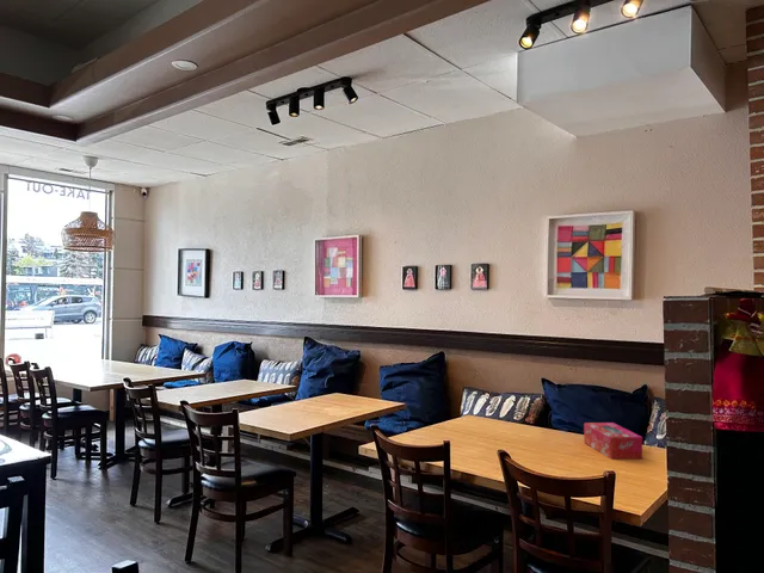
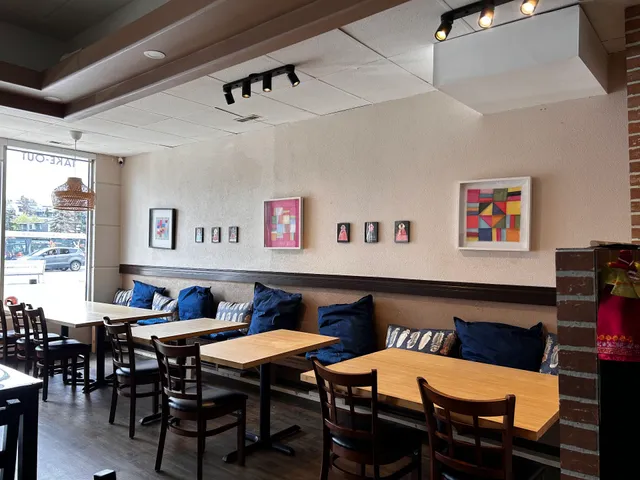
- tissue box [583,421,643,460]
